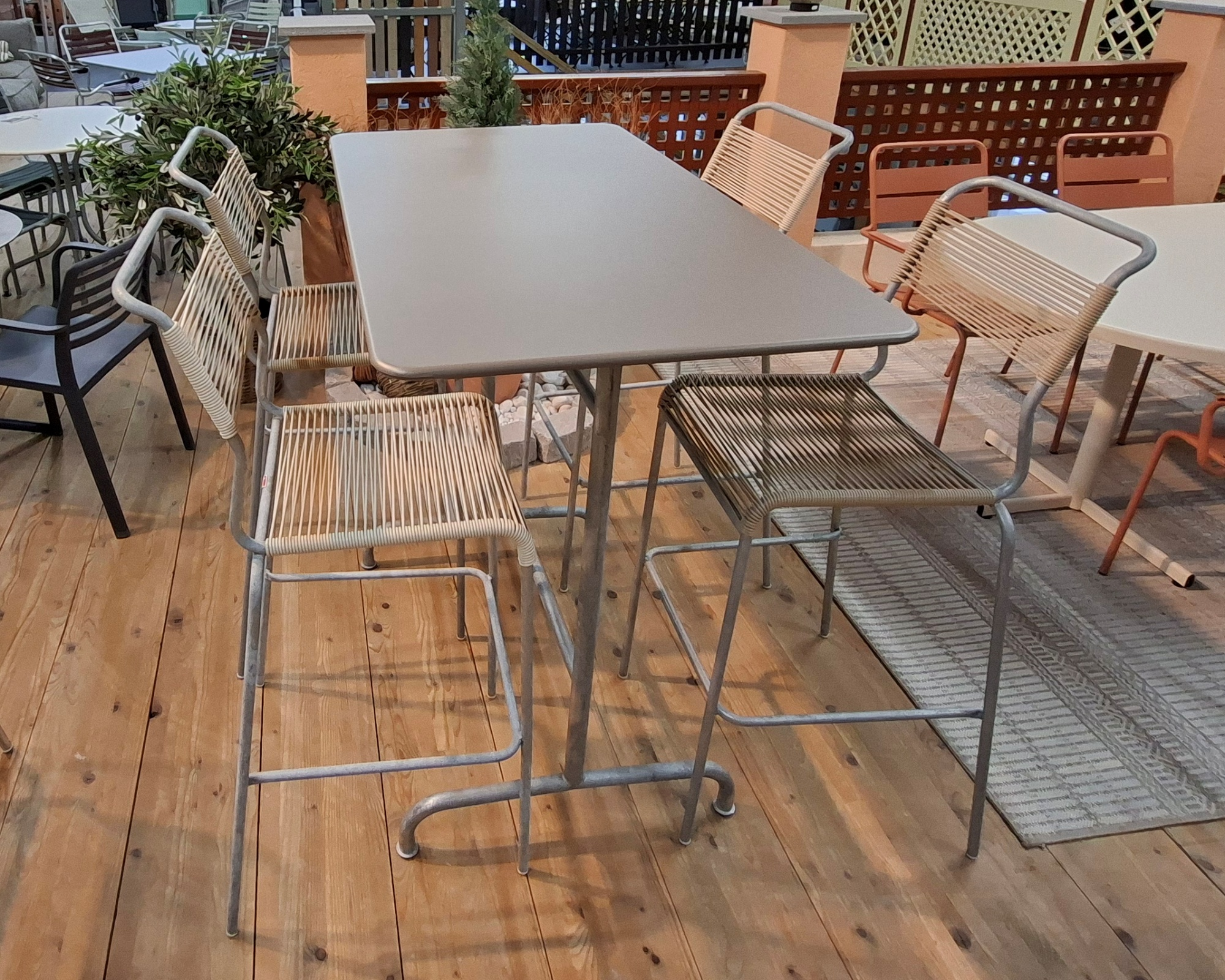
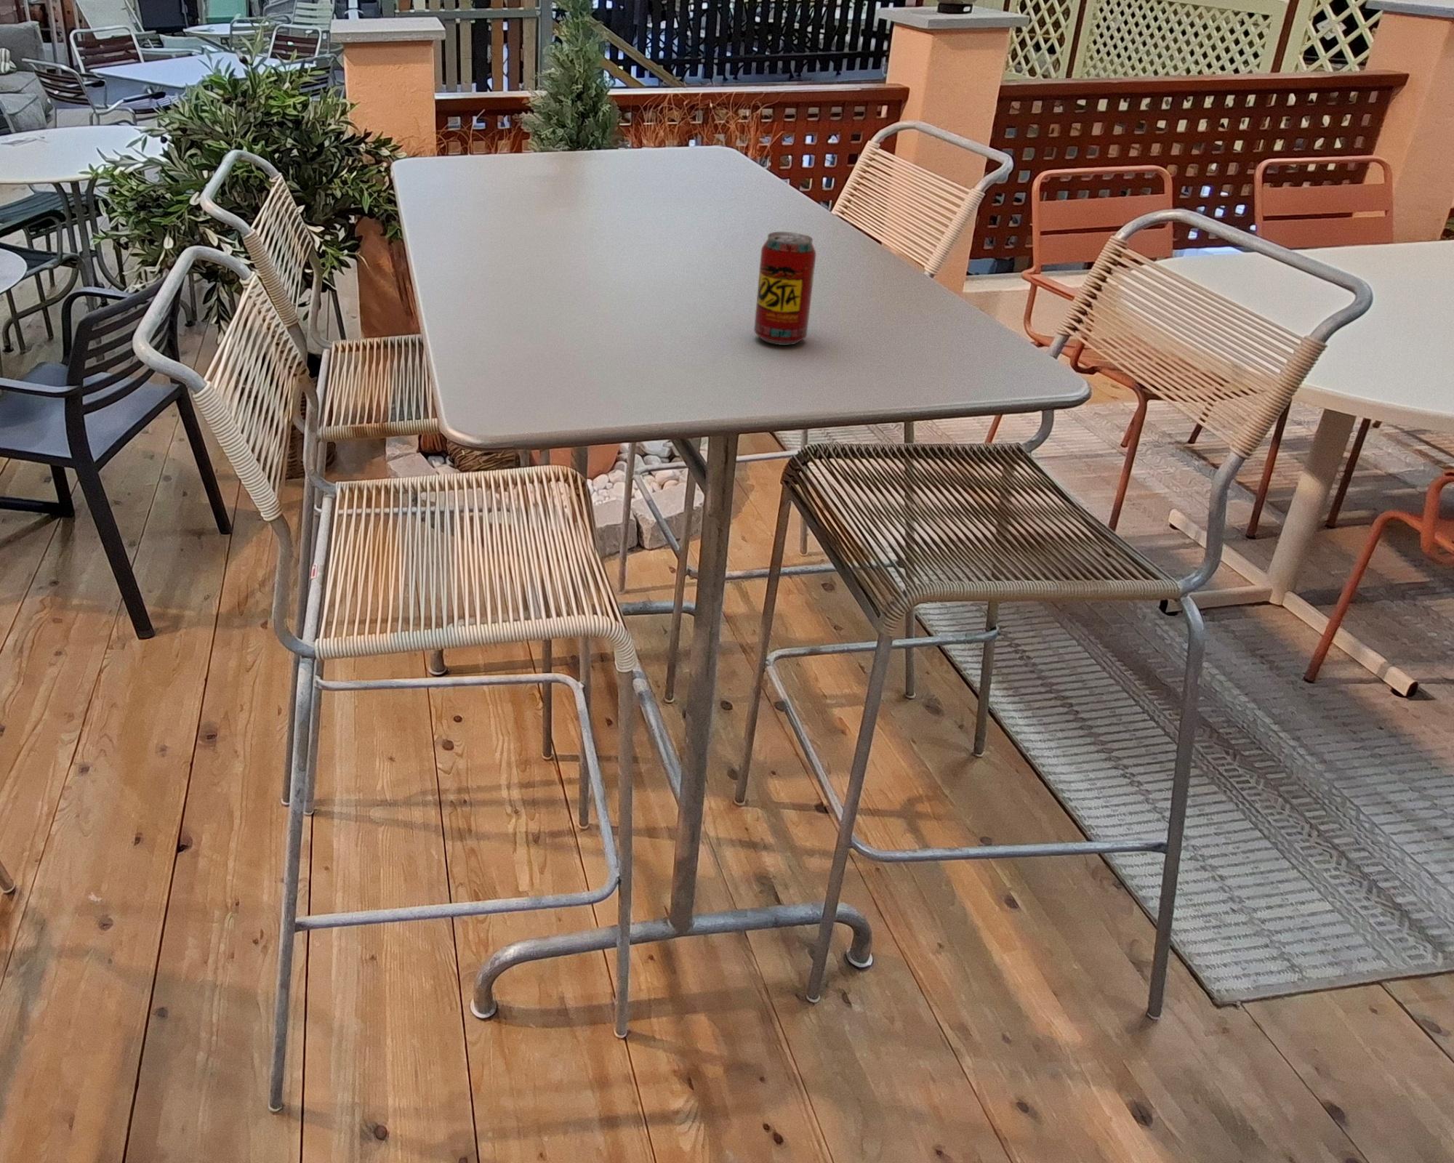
+ beverage can [754,231,817,347]
